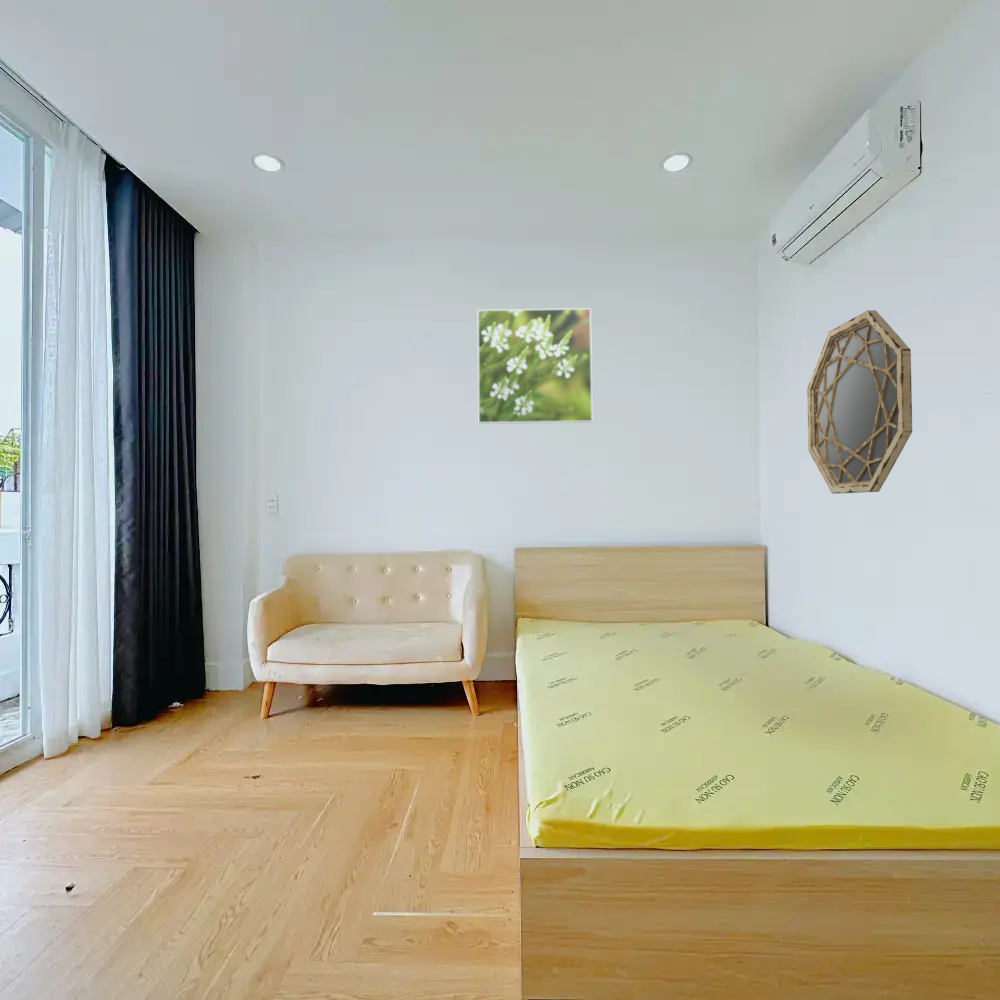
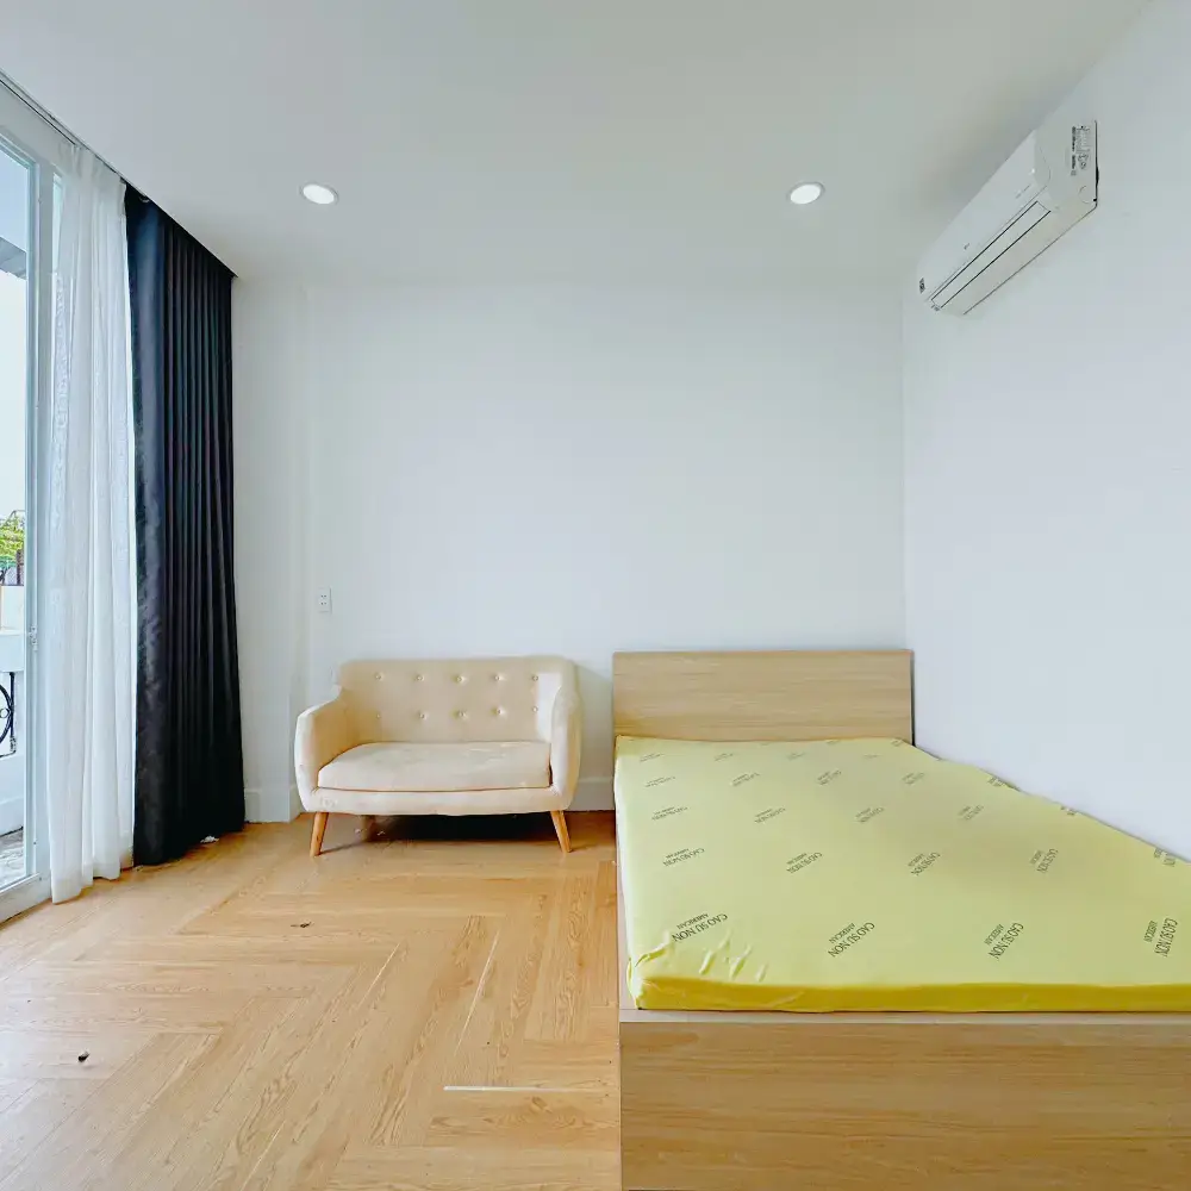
- home mirror [807,309,913,495]
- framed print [477,307,593,425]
